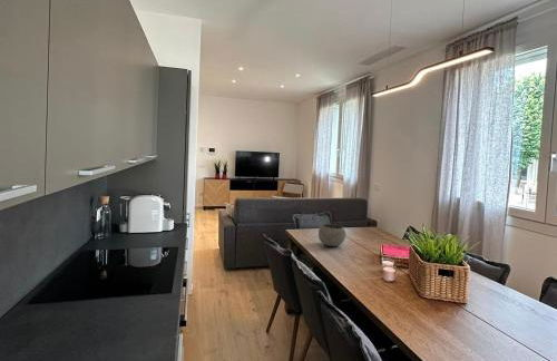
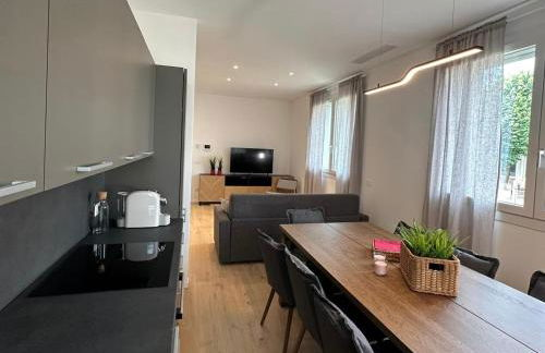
- bowl [317,223,348,247]
